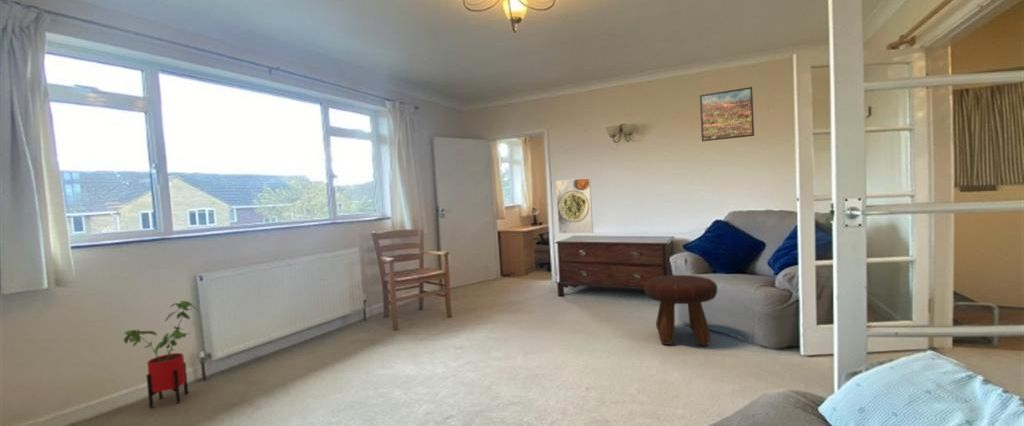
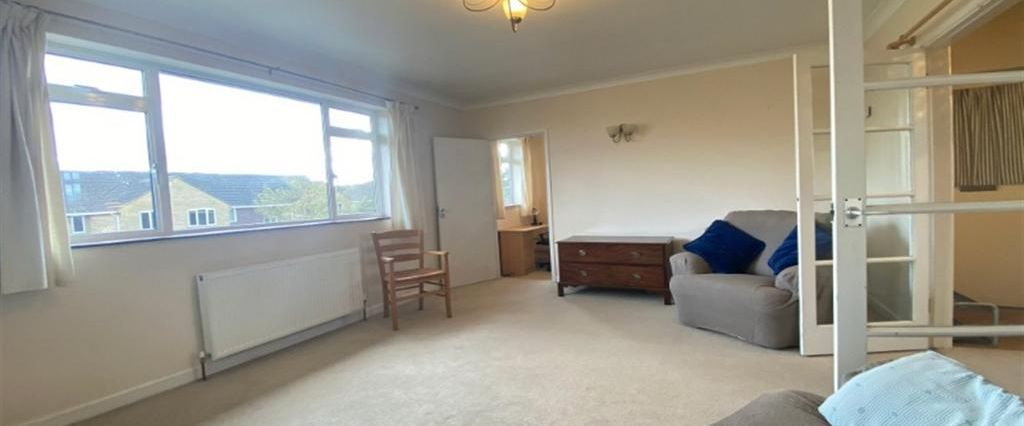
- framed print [699,86,755,142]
- house plant [123,300,200,409]
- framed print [555,177,594,234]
- footstool [643,274,719,347]
